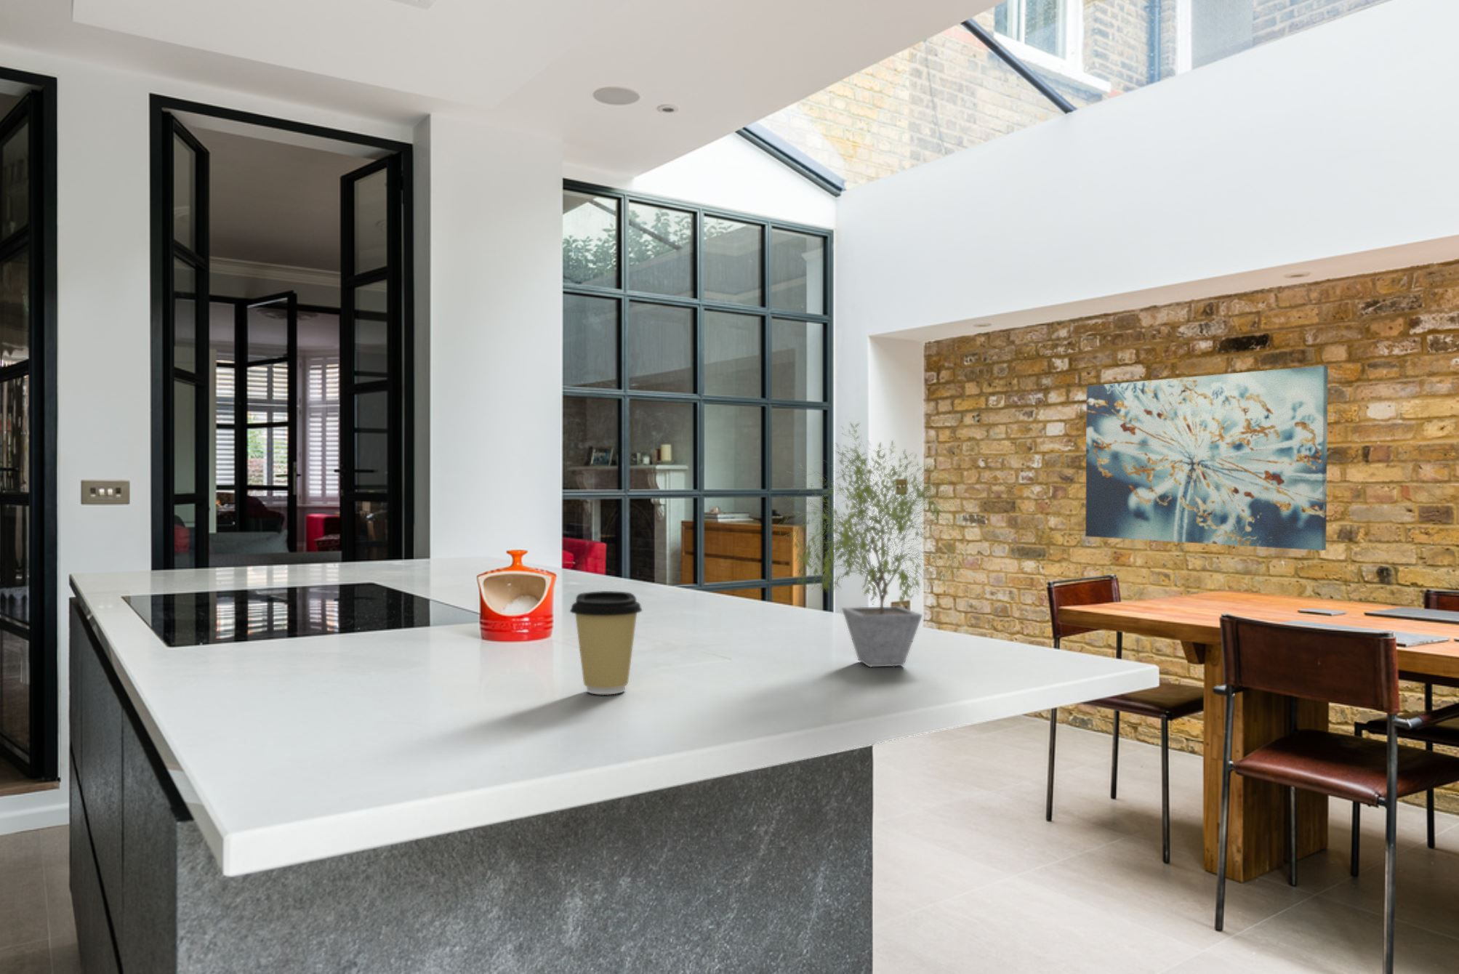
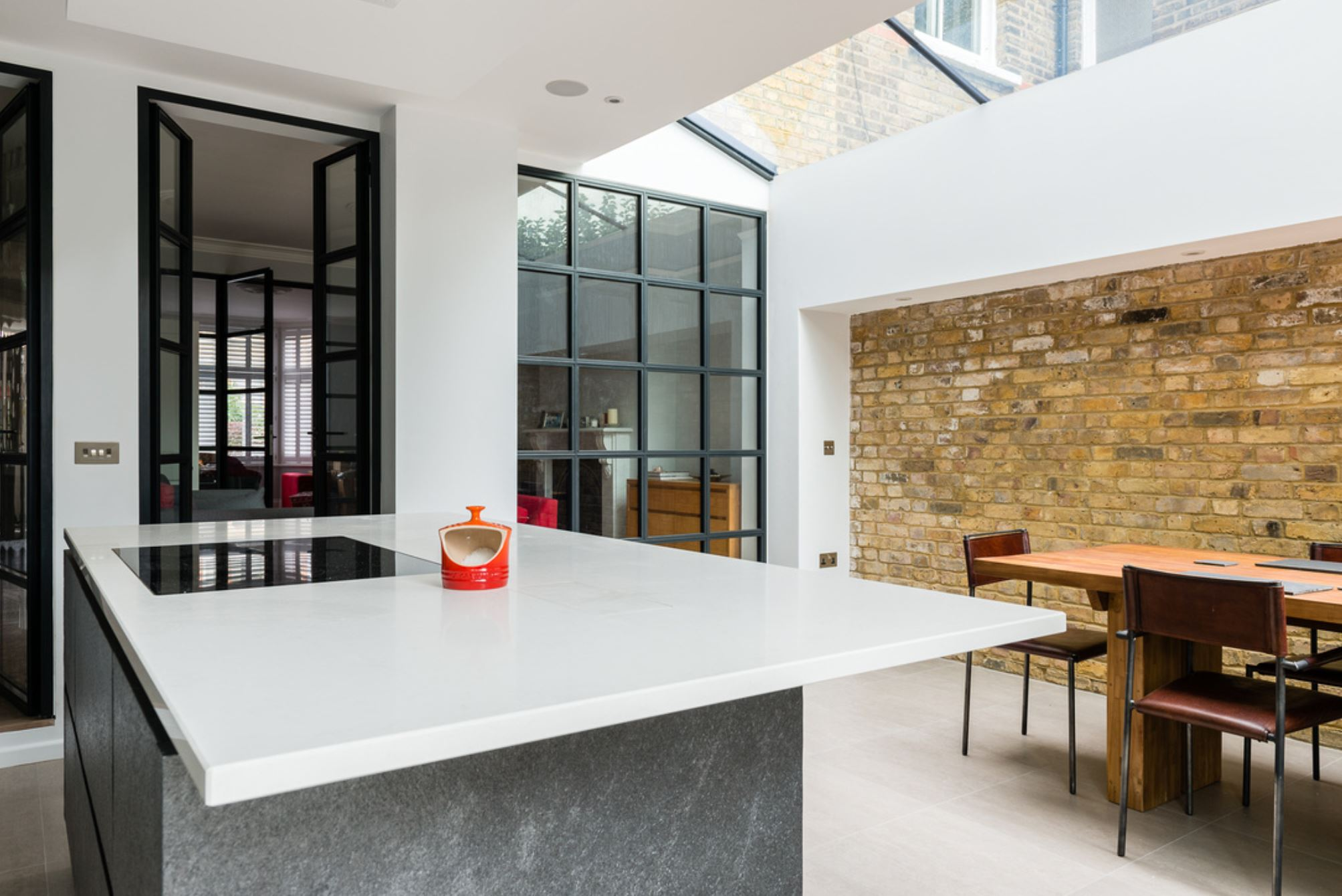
- coffee cup [570,590,643,695]
- potted plant [771,422,980,667]
- wall art [1085,365,1329,552]
